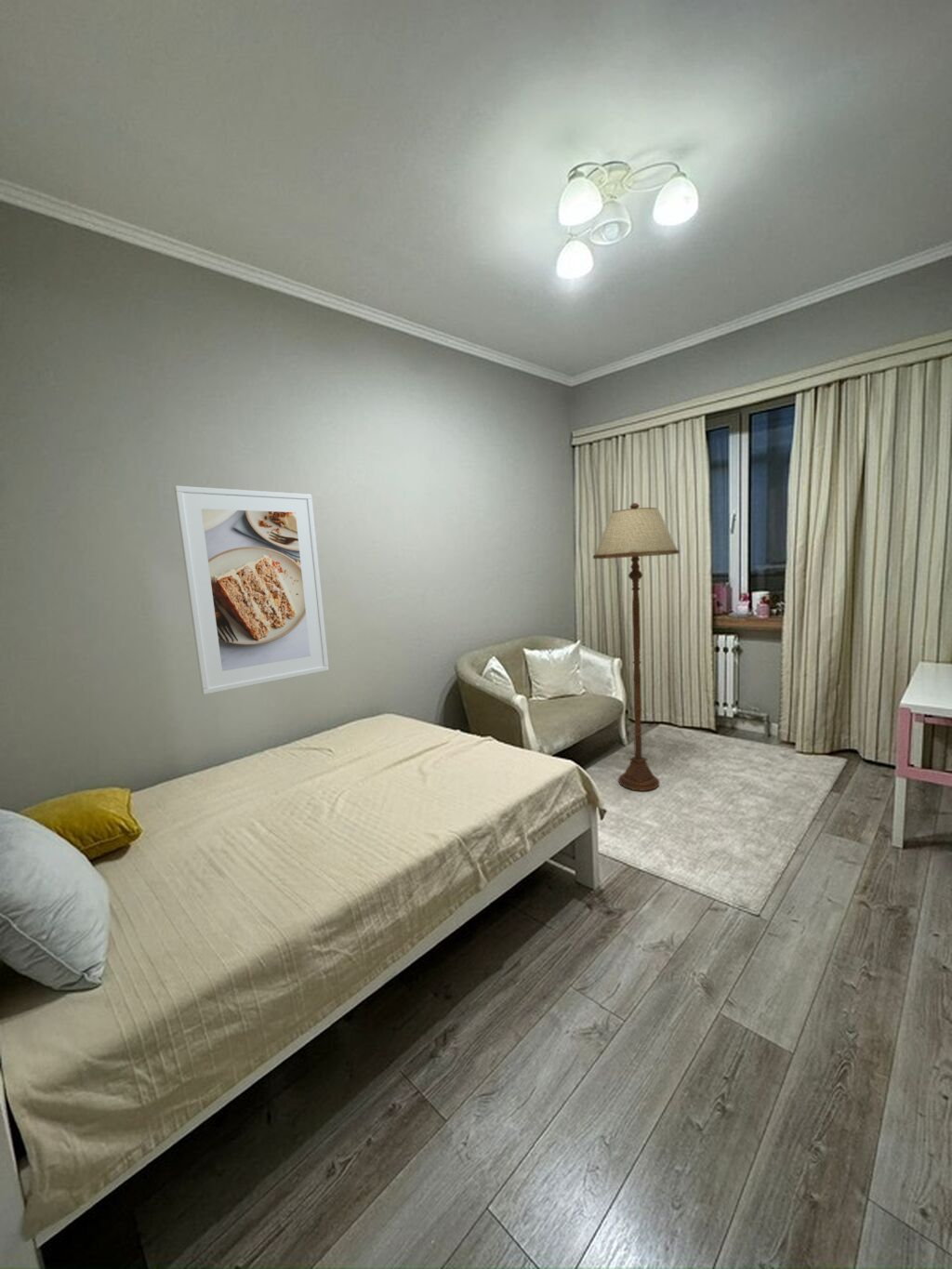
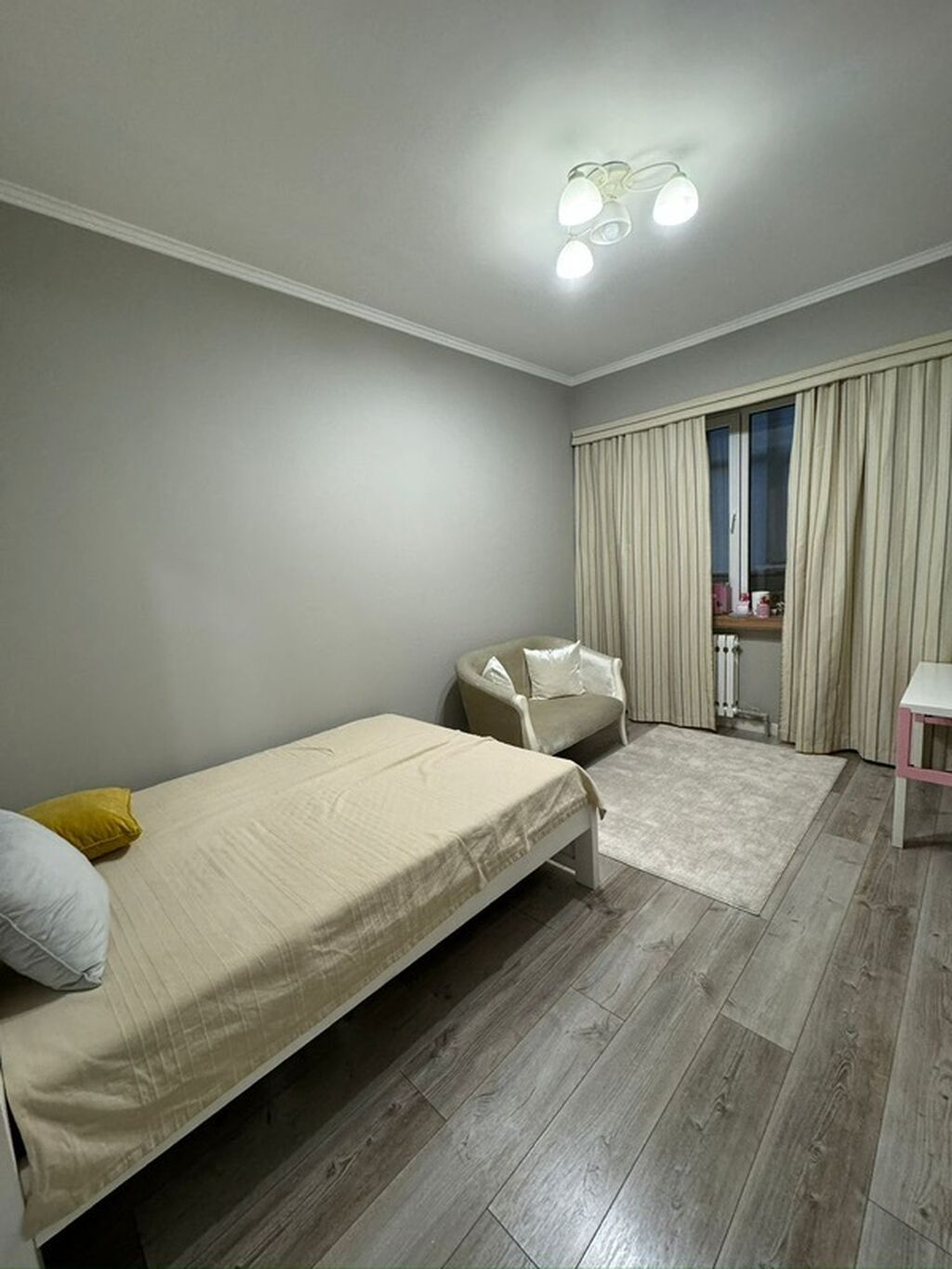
- floor lamp [592,502,681,792]
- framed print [173,485,330,695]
